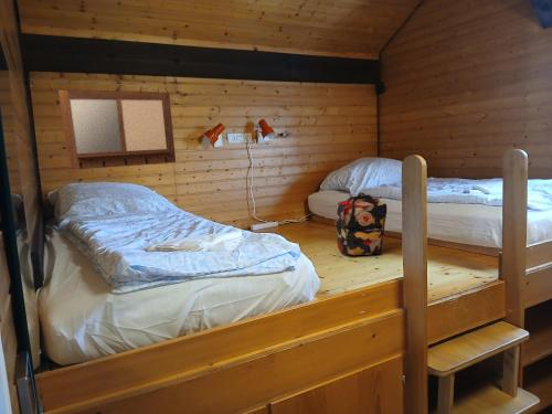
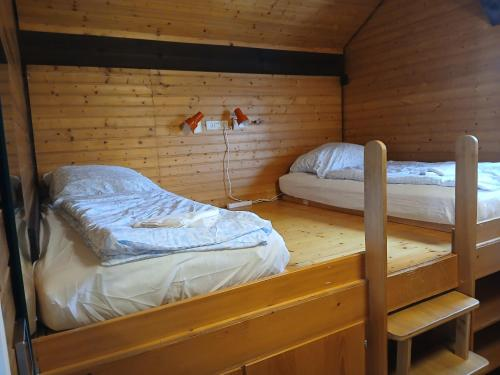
- backpack [336,192,388,257]
- writing board [57,89,177,171]
